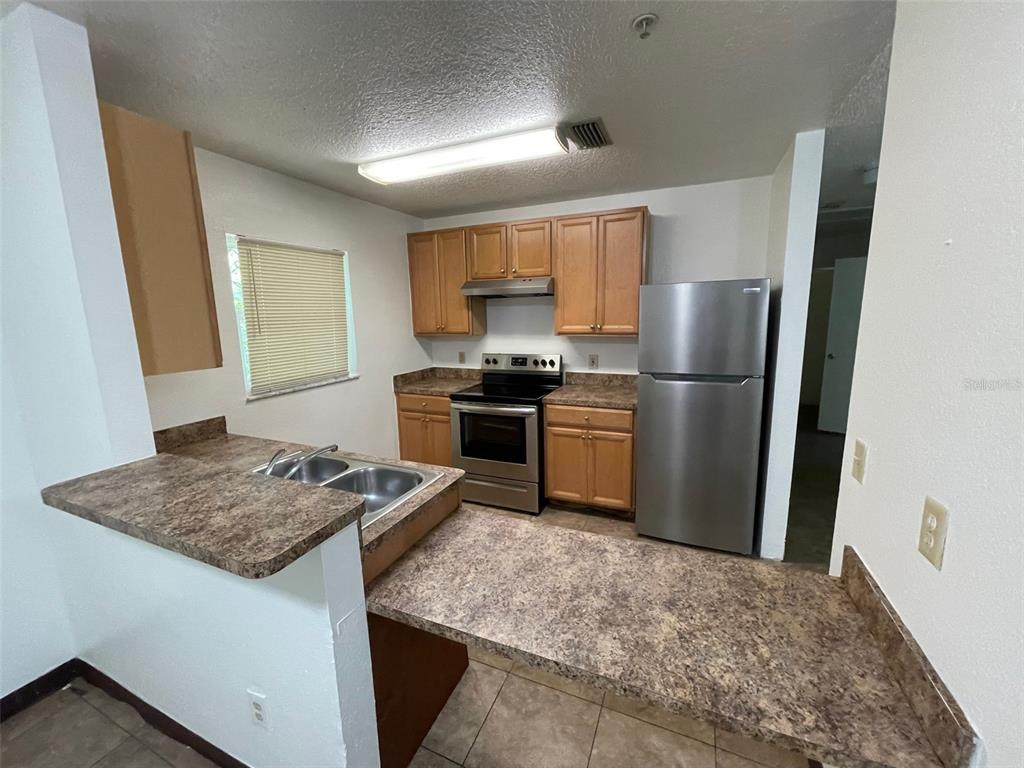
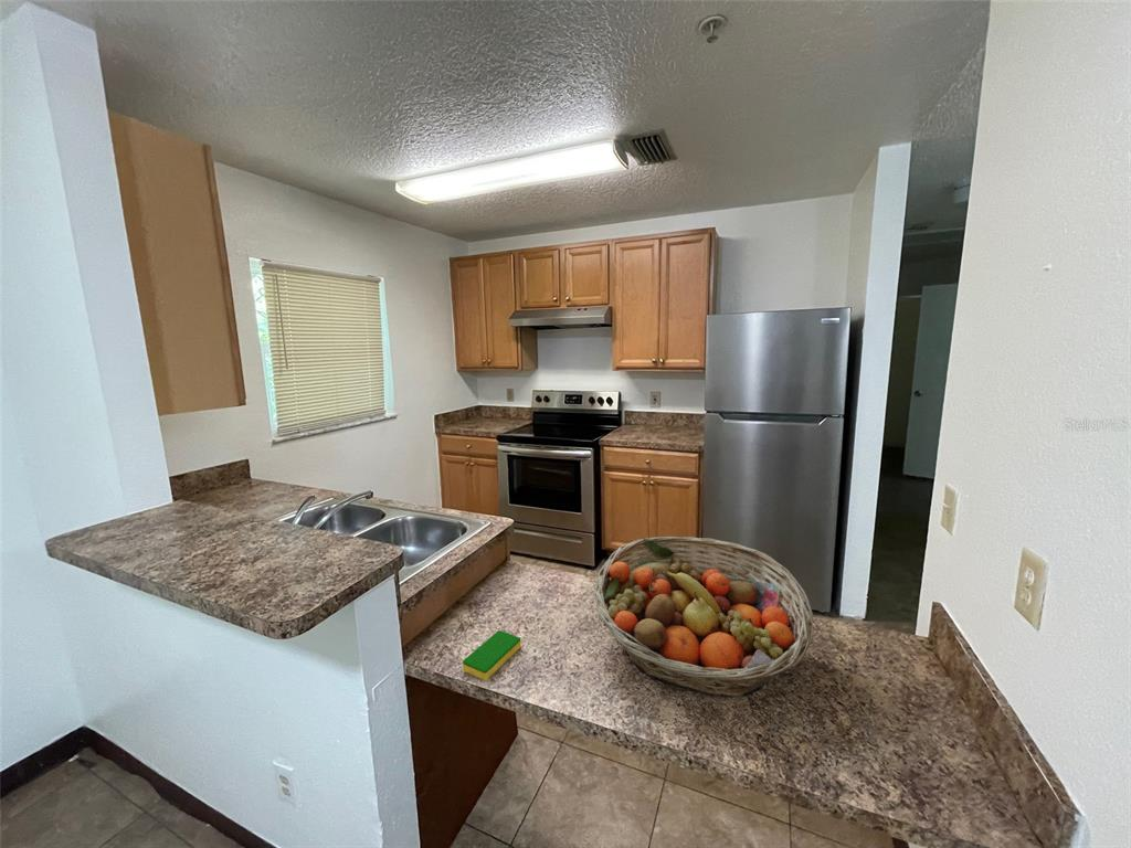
+ fruit basket [592,536,815,698]
+ dish sponge [462,629,522,681]
